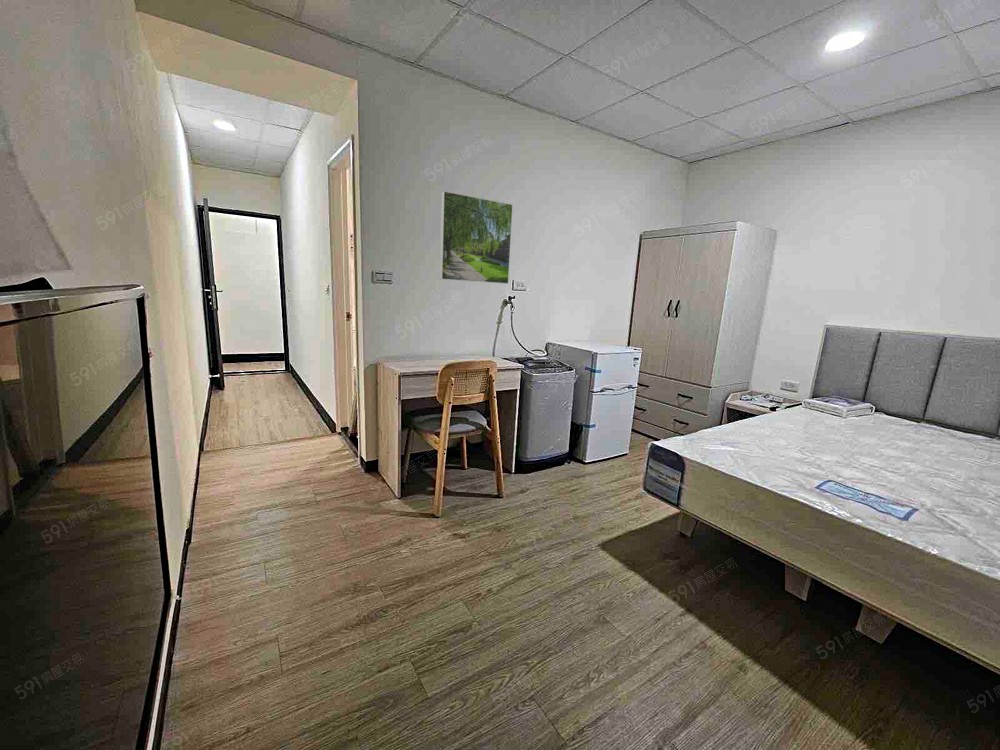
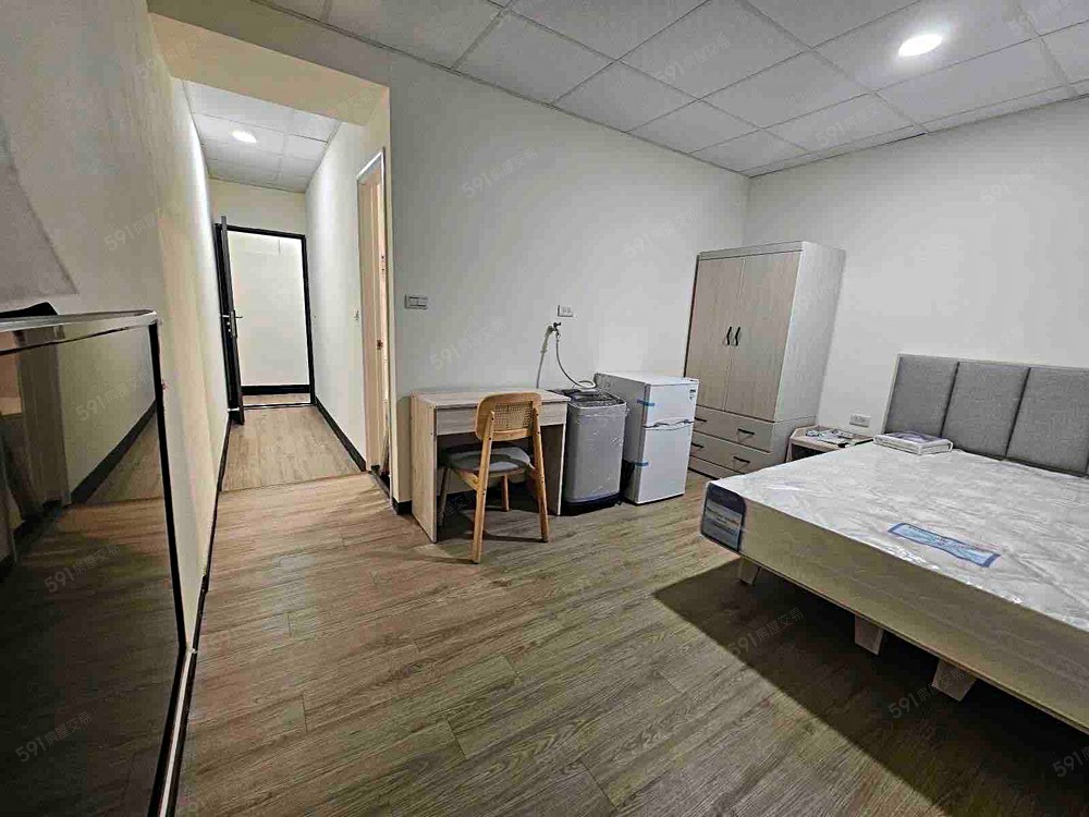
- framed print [439,190,514,285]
